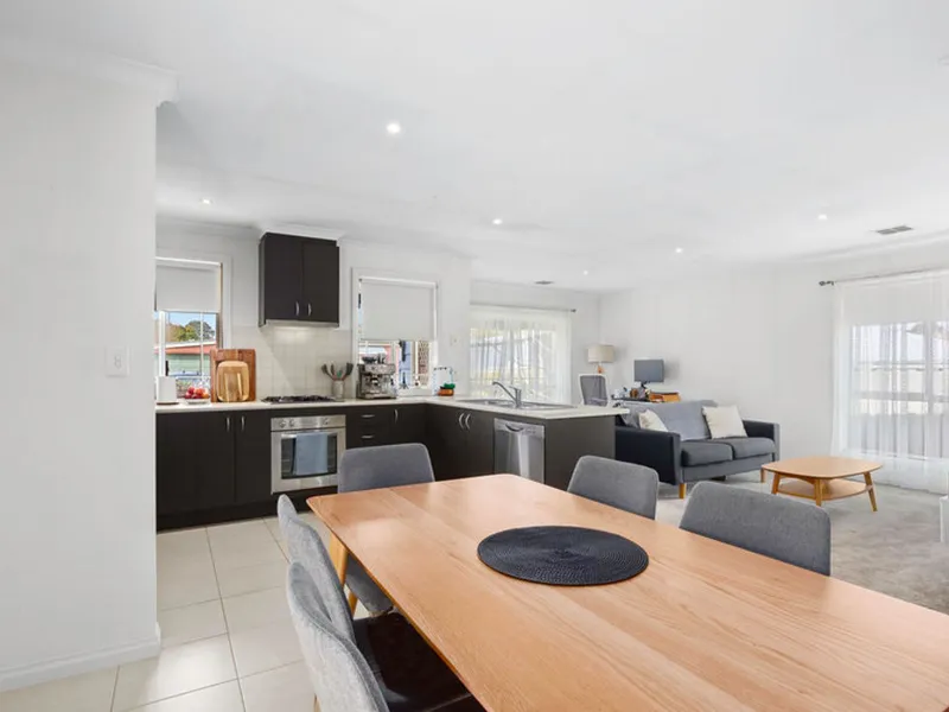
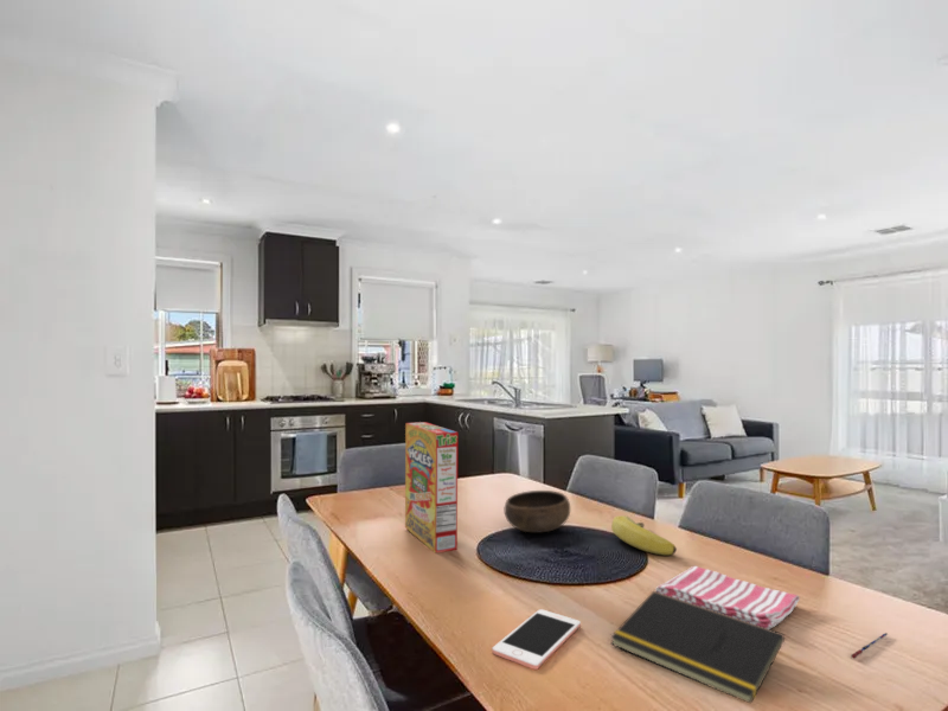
+ cell phone [491,608,582,671]
+ bowl [504,489,571,533]
+ notepad [609,590,786,704]
+ banana [610,514,678,557]
+ dish towel [654,565,801,630]
+ pen [850,632,889,659]
+ cereal box [404,421,459,555]
